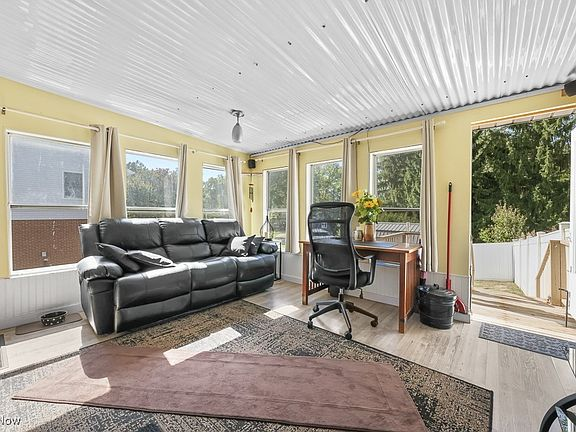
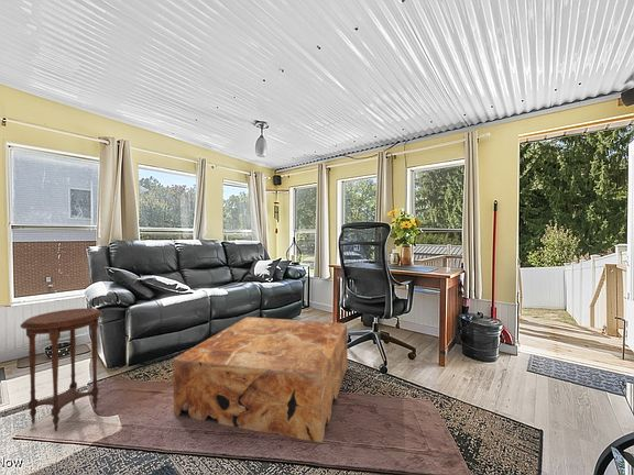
+ coffee table [172,316,349,444]
+ side table [20,307,103,432]
